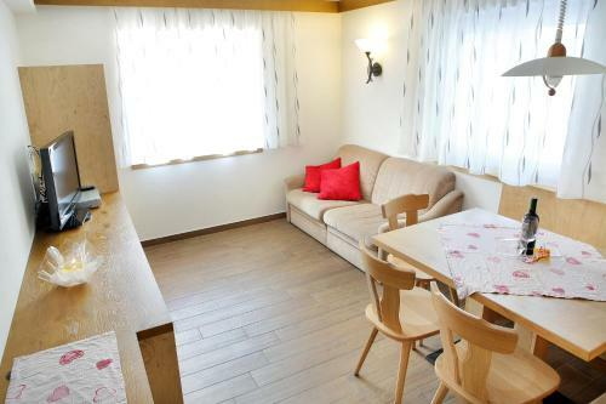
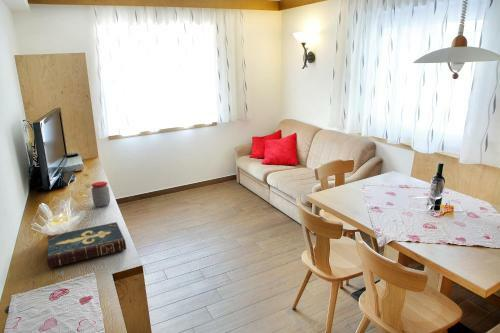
+ jar [91,181,111,208]
+ book [46,221,127,269]
